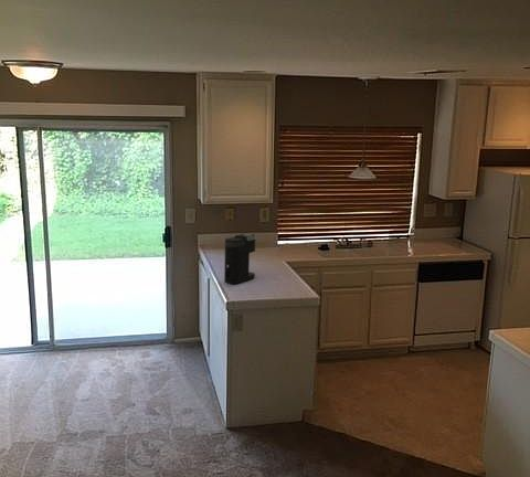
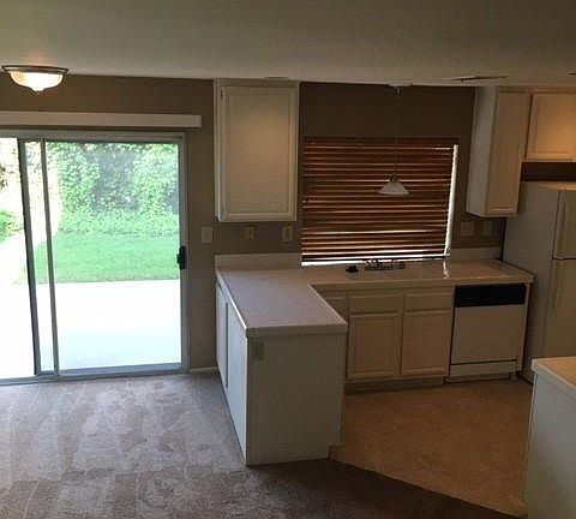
- coffee maker [223,233,257,285]
